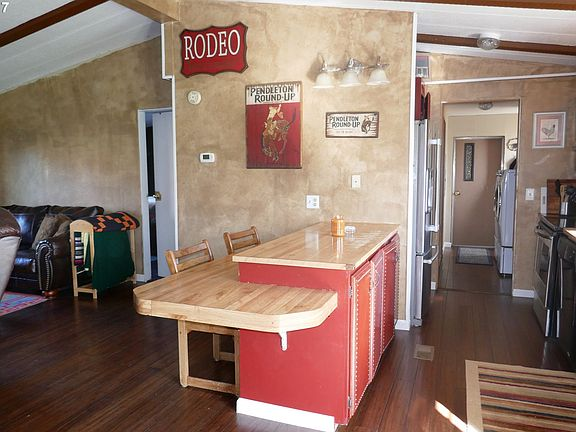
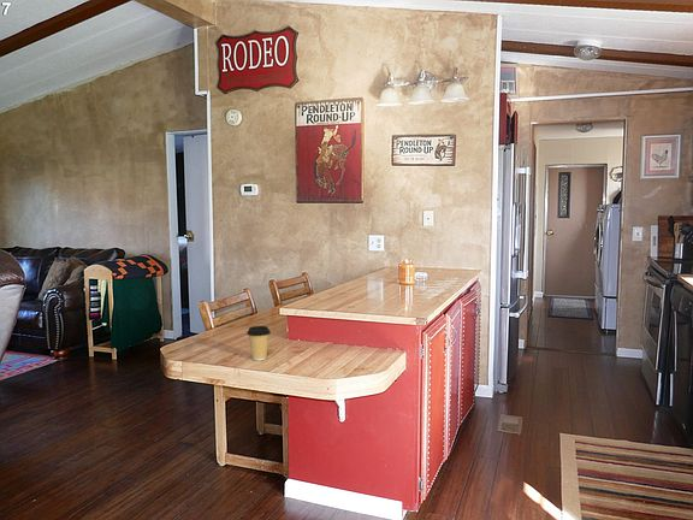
+ coffee cup [245,325,272,361]
